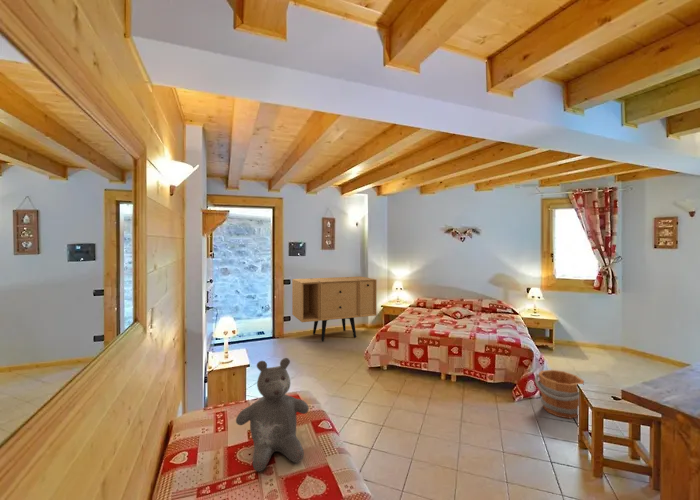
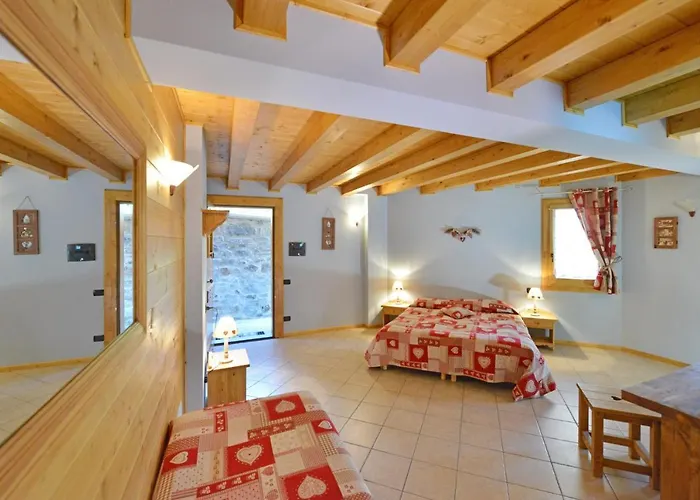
- teddy bear [235,357,310,472]
- bucket [534,369,585,420]
- sideboard [291,275,378,343]
